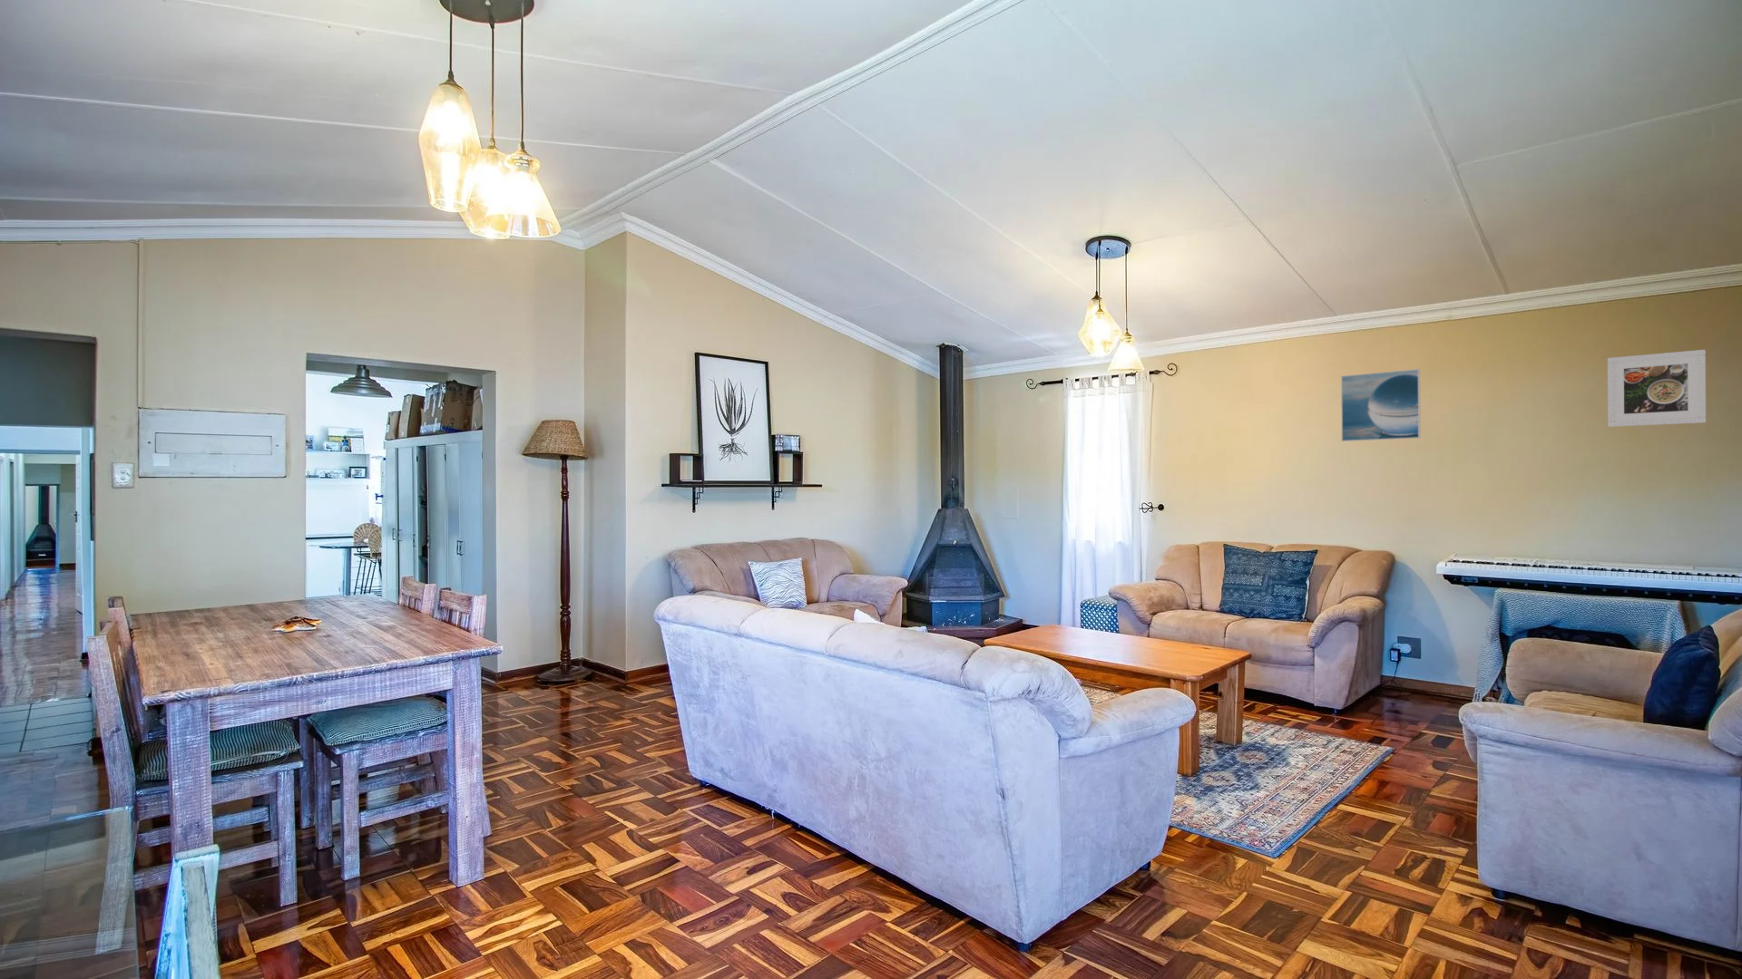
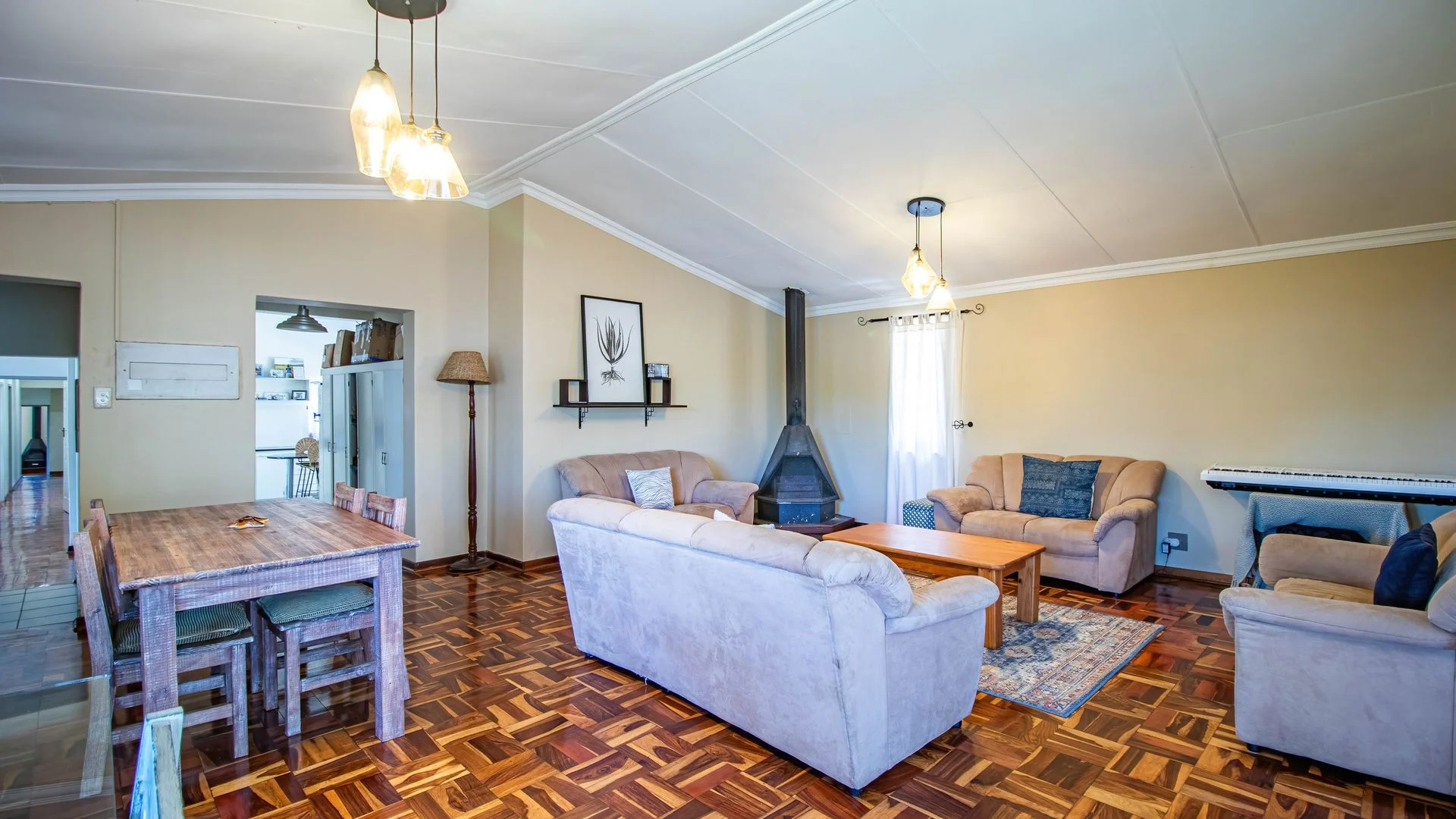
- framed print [1340,368,1421,442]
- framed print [1607,349,1706,428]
